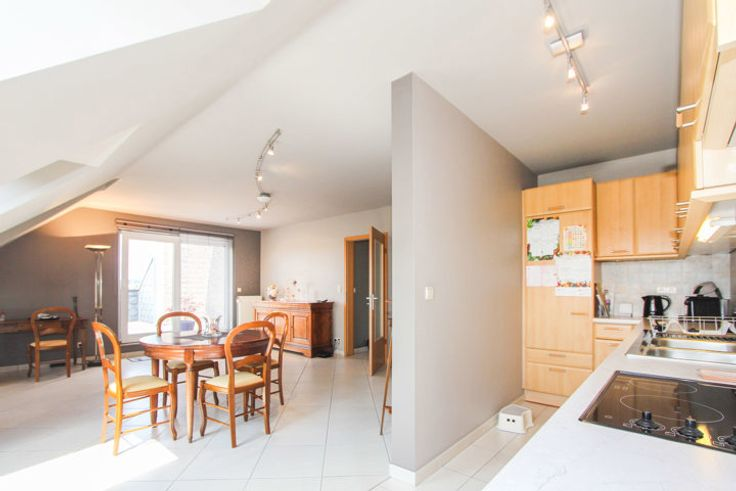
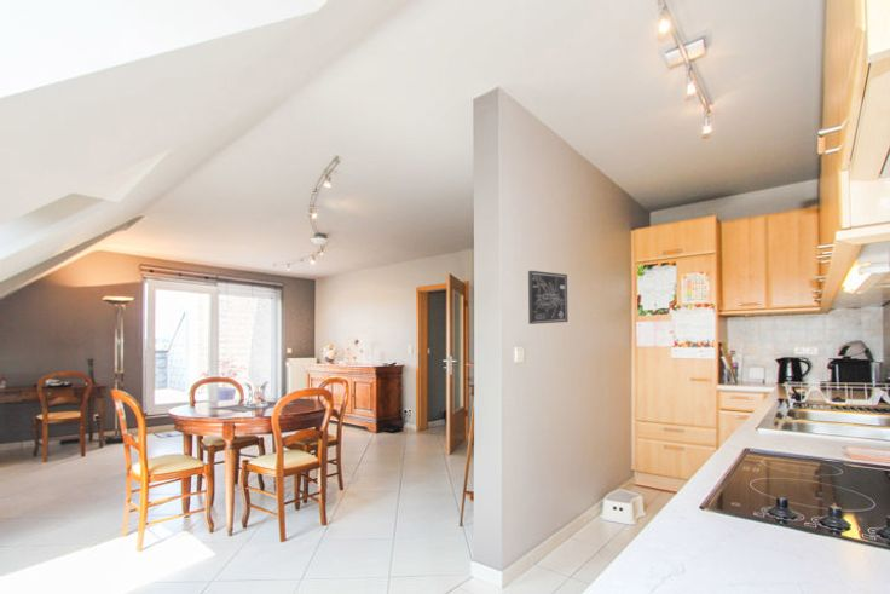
+ wall art [527,270,568,325]
